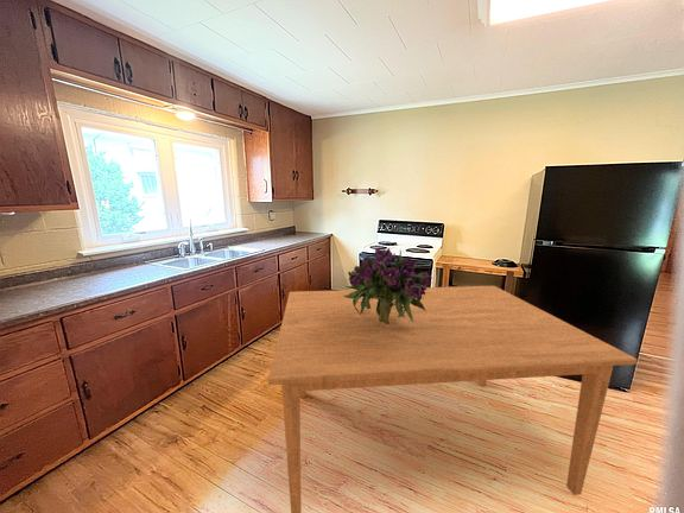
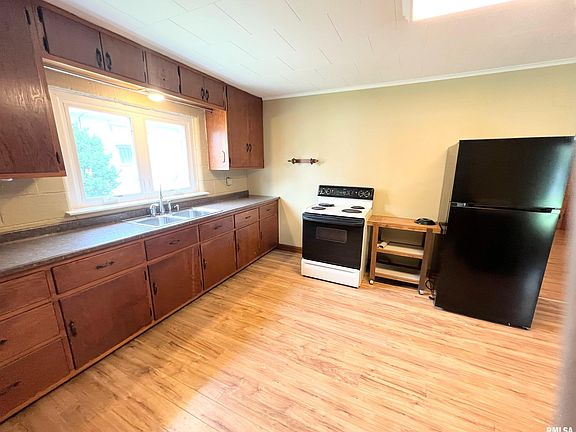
- bouquet [344,247,433,324]
- dining table [267,285,639,513]
